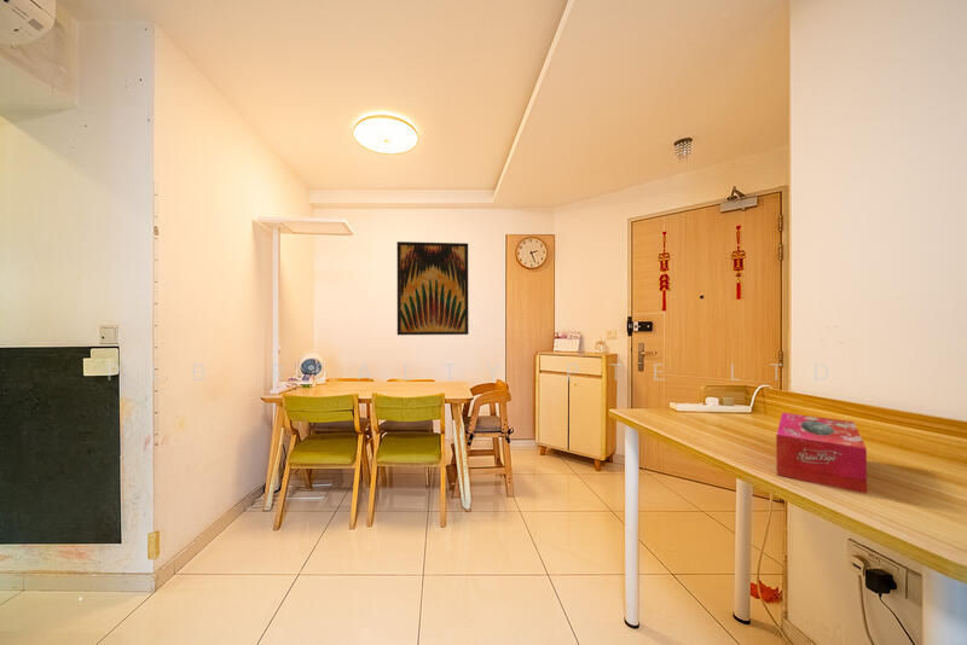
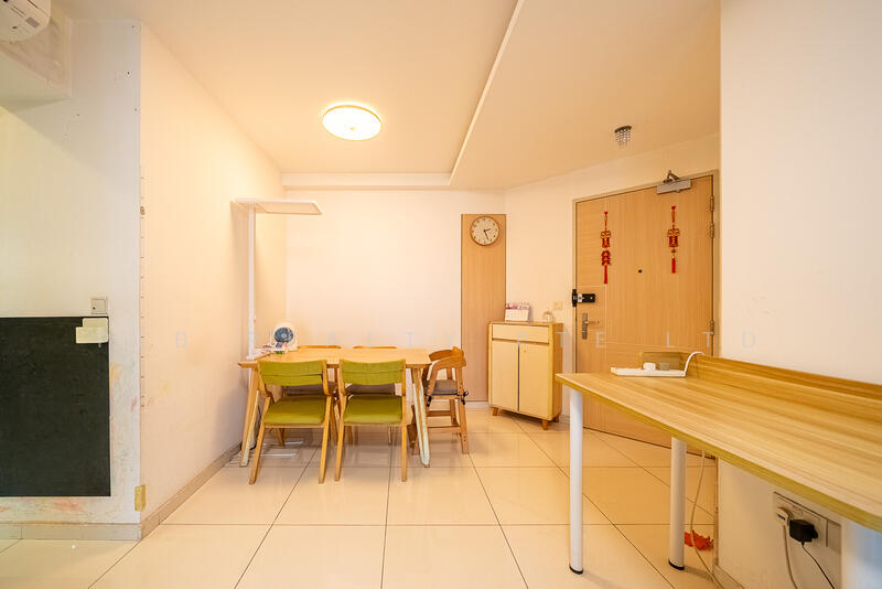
- tissue box [775,412,868,494]
- wall art [396,240,470,336]
